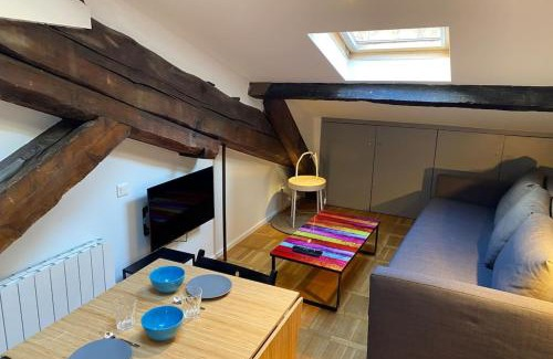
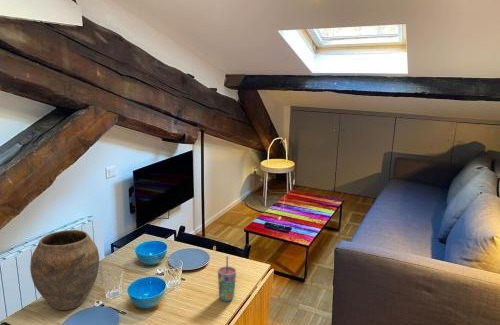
+ vase [29,229,100,311]
+ cup [217,255,237,302]
